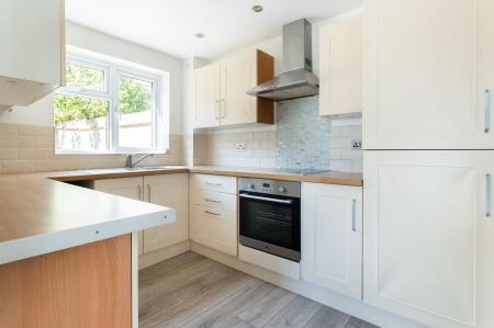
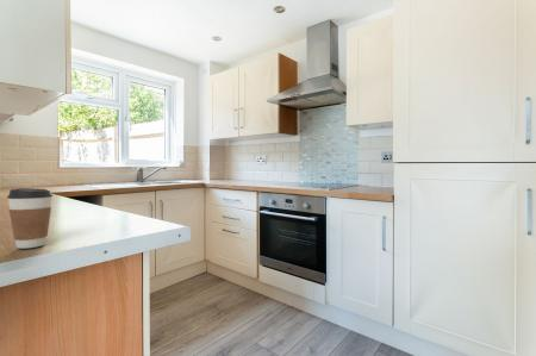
+ coffee cup [6,187,54,250]
